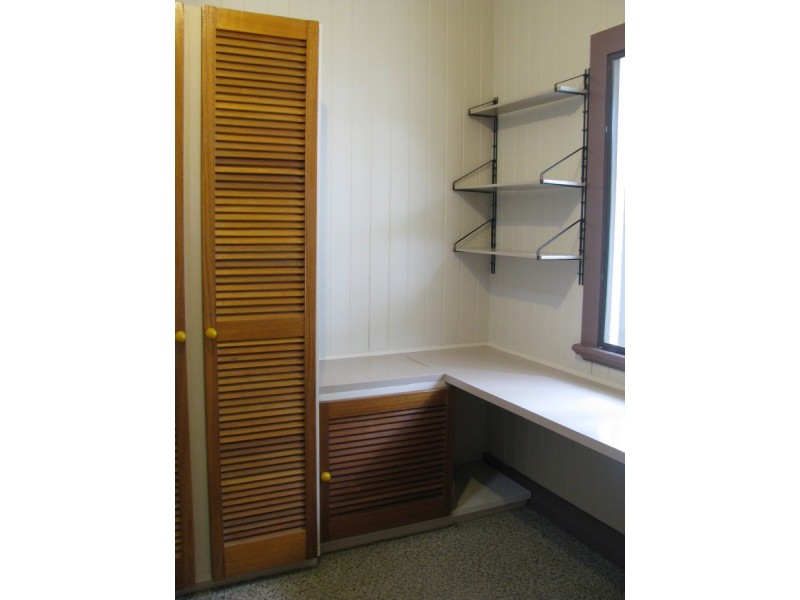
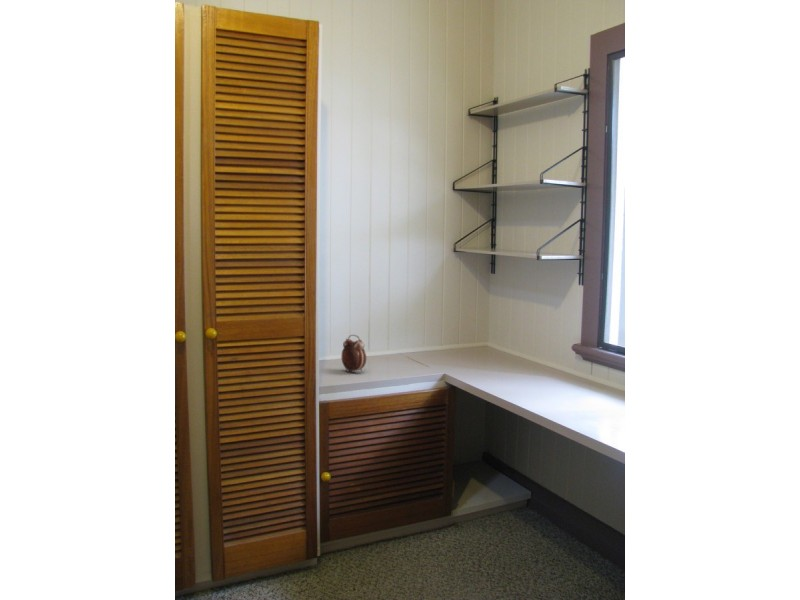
+ alarm clock [340,334,367,374]
